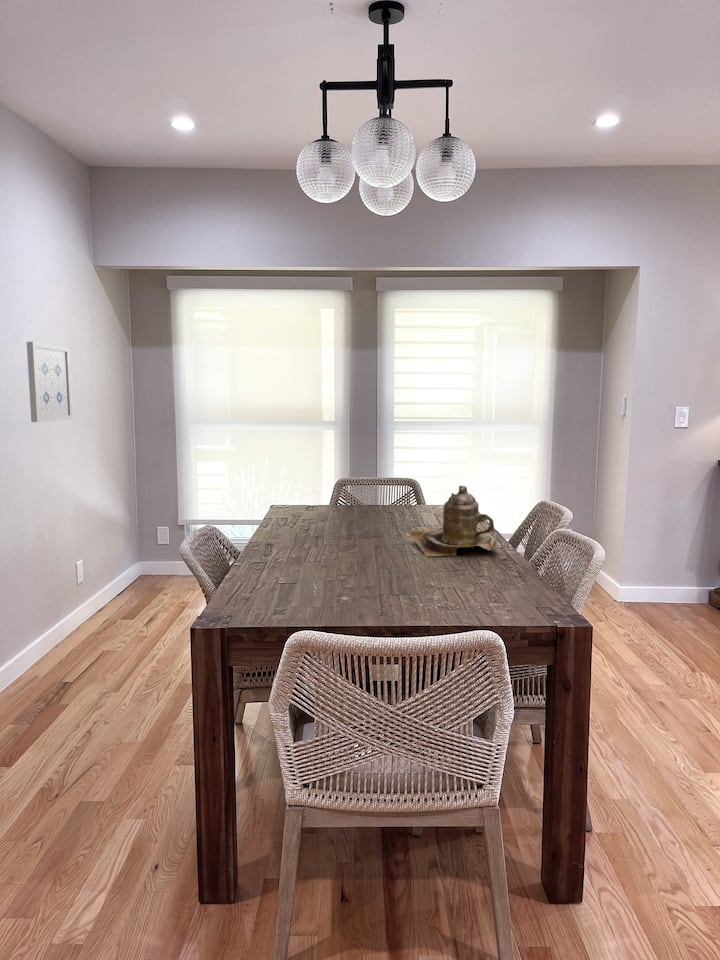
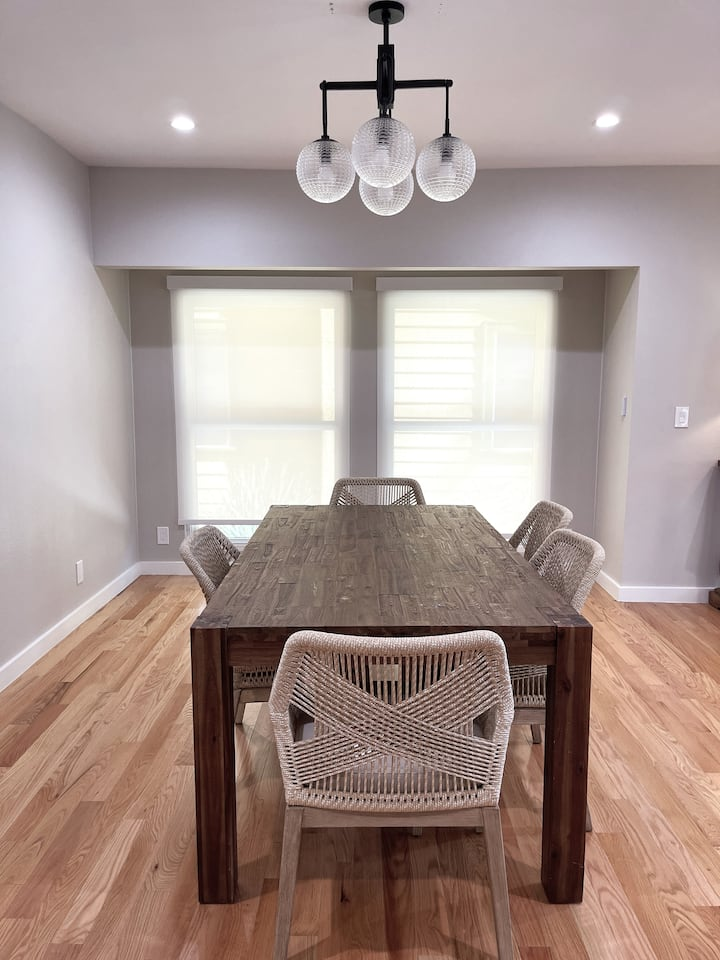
- teapot [410,485,499,557]
- wall art [26,341,74,423]
